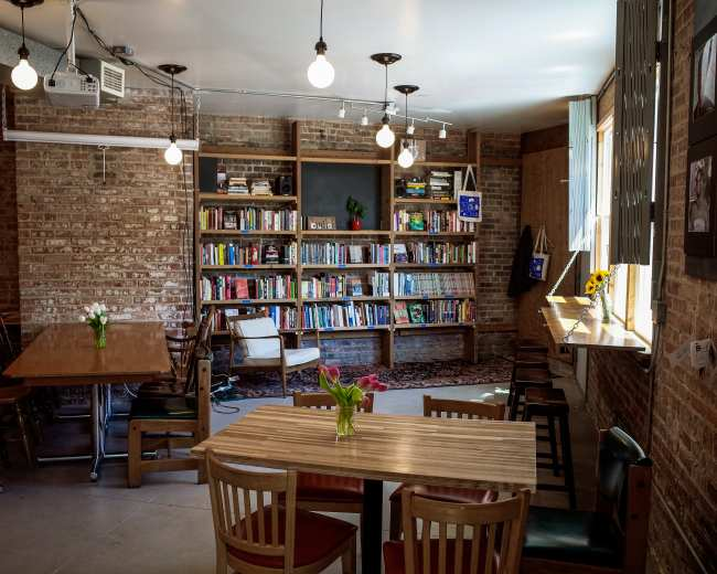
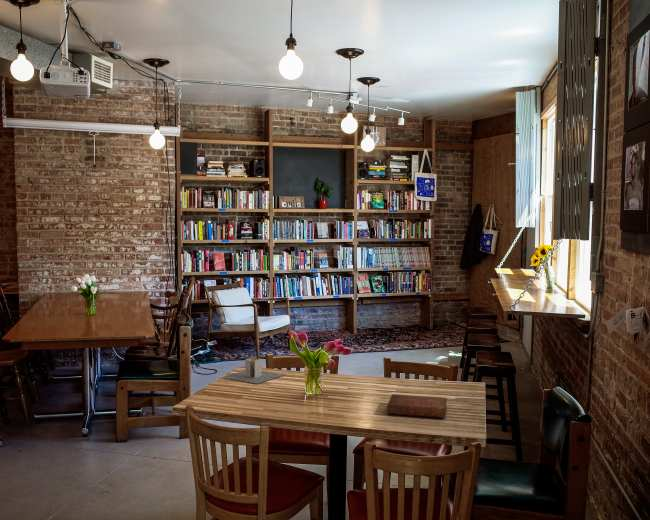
+ utensil holder [221,354,285,385]
+ bible [386,393,448,419]
